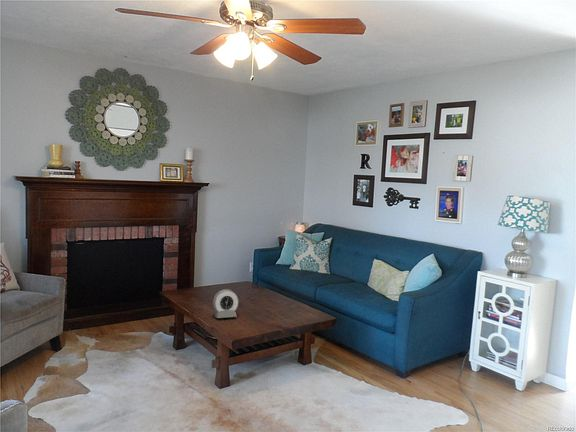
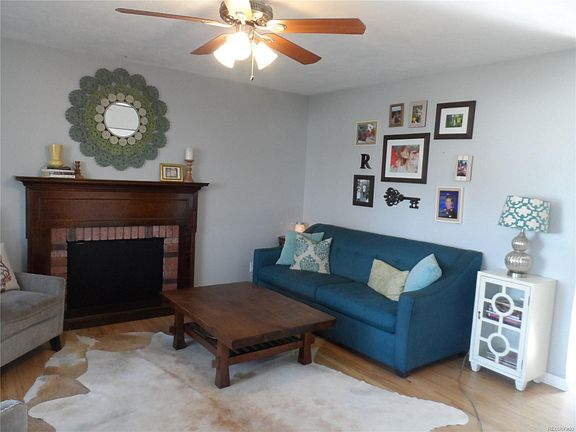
- alarm clock [212,288,240,319]
